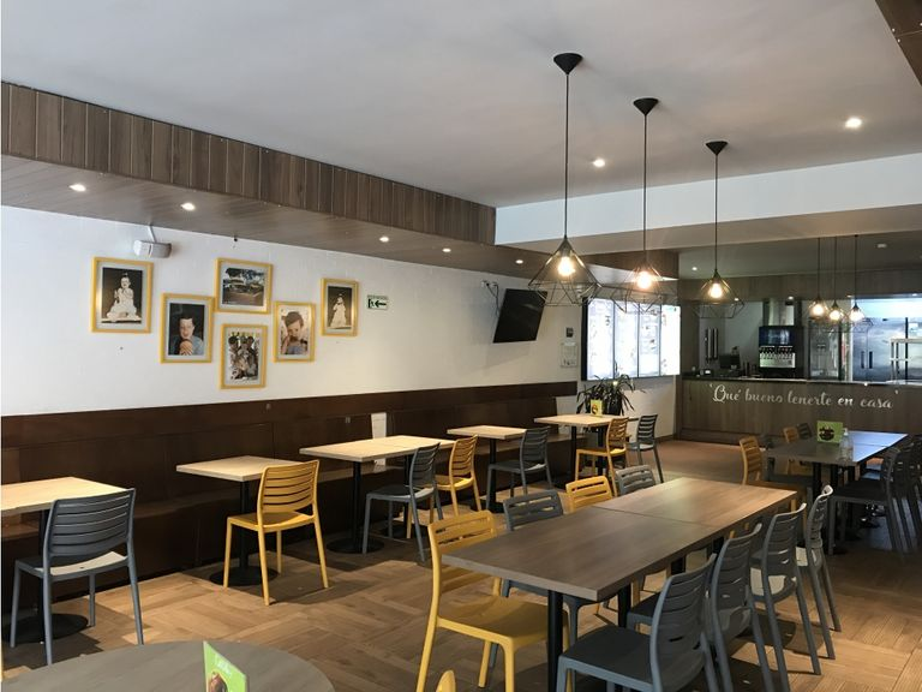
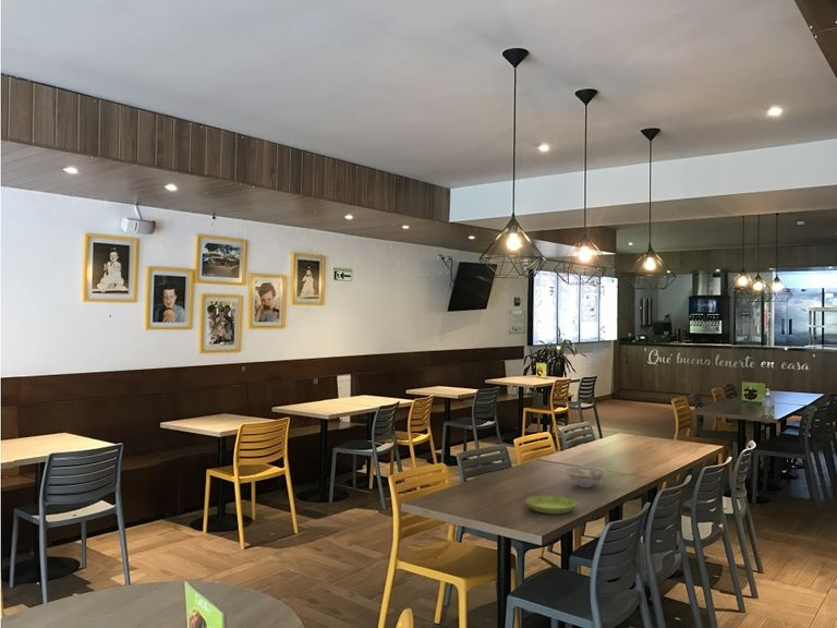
+ saucer [525,495,578,515]
+ soup bowl [562,466,607,488]
